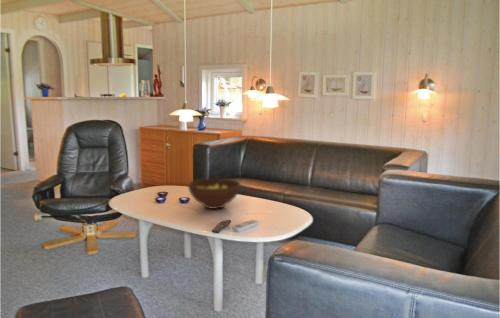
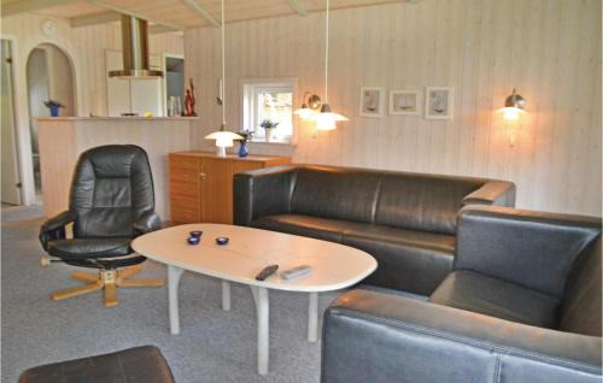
- fruit bowl [187,177,242,210]
